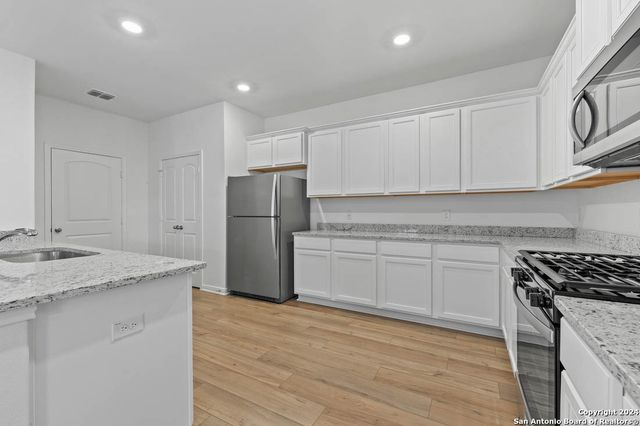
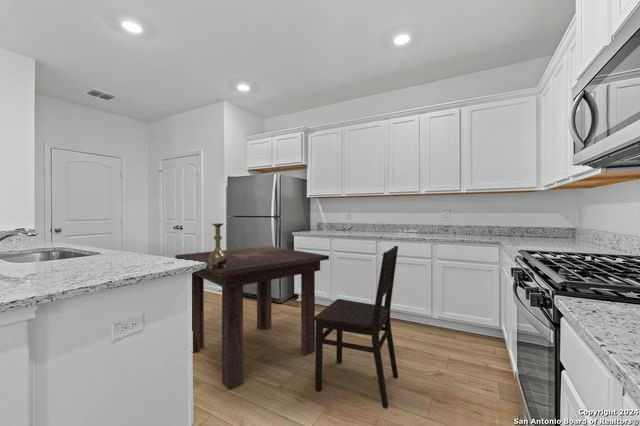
+ dining chair [314,245,399,410]
+ dining table [174,245,330,390]
+ vase [208,223,227,269]
